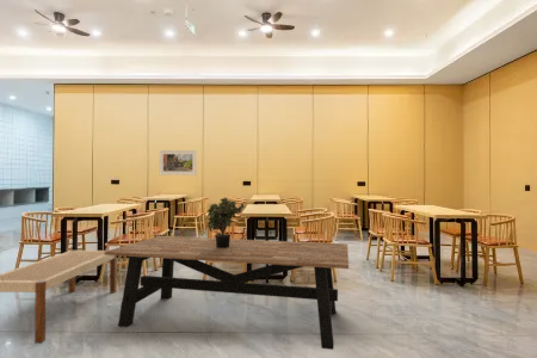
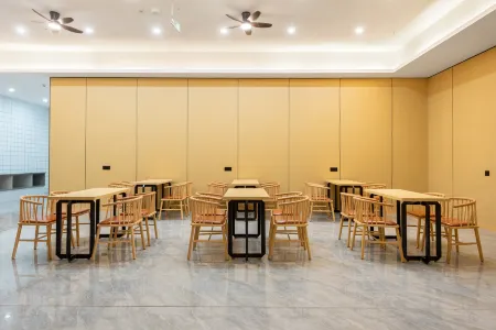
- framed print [159,149,198,177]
- bench [0,249,118,345]
- potted plant [205,196,246,248]
- dining table [104,235,350,351]
